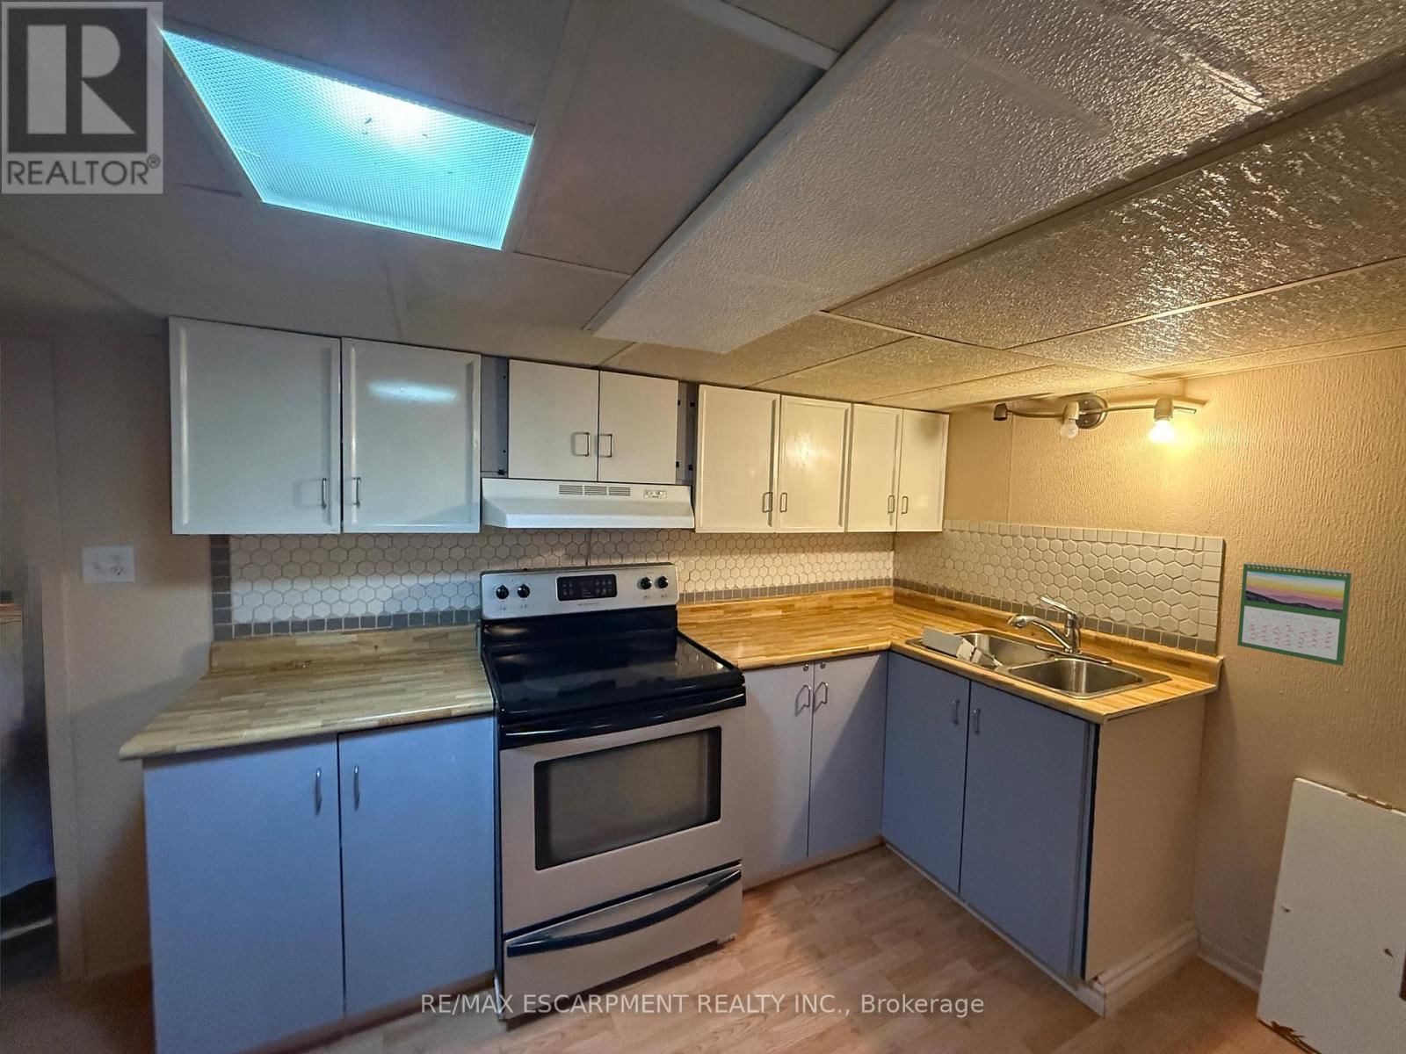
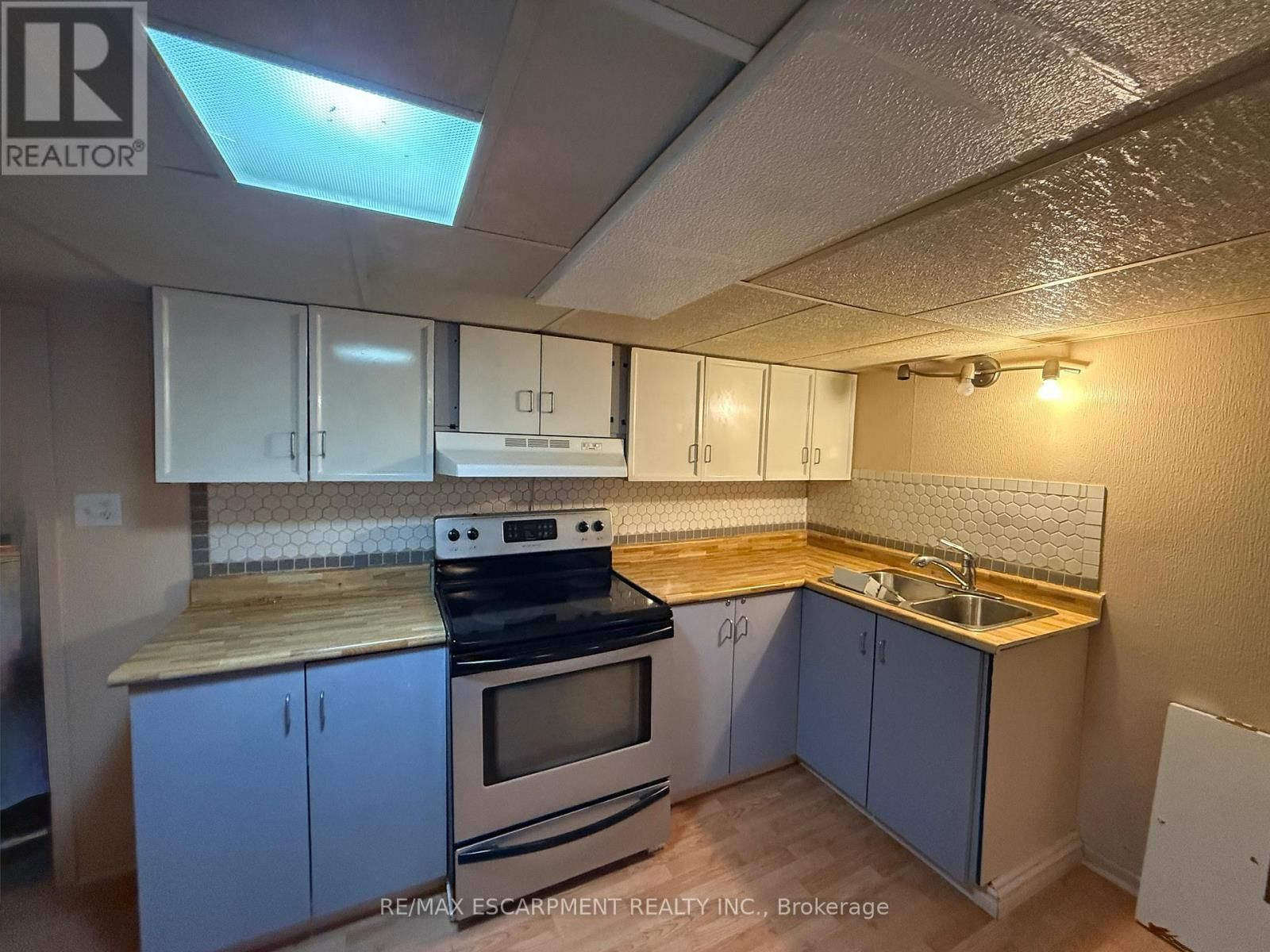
- calendar [1237,561,1353,666]
